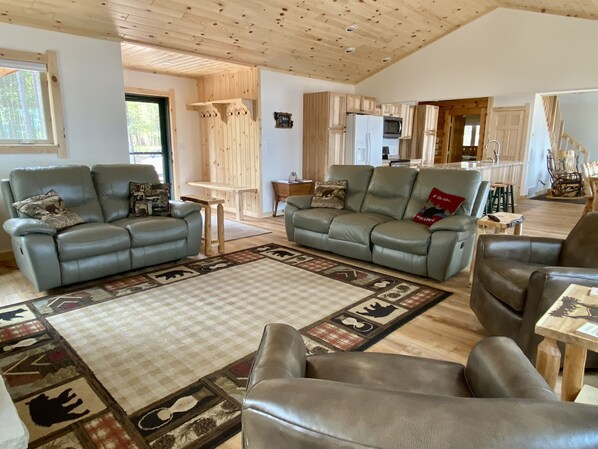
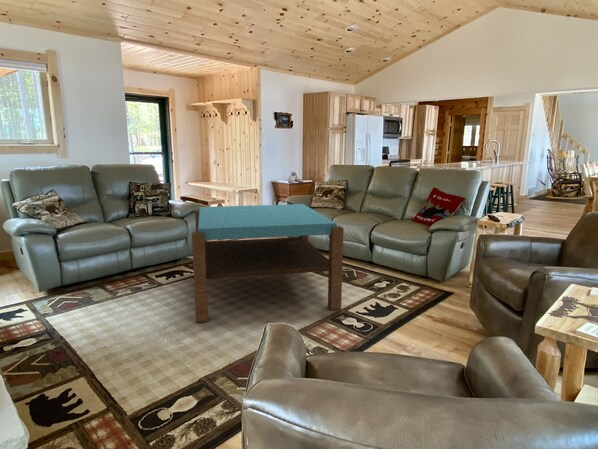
+ coffee table [191,203,345,323]
